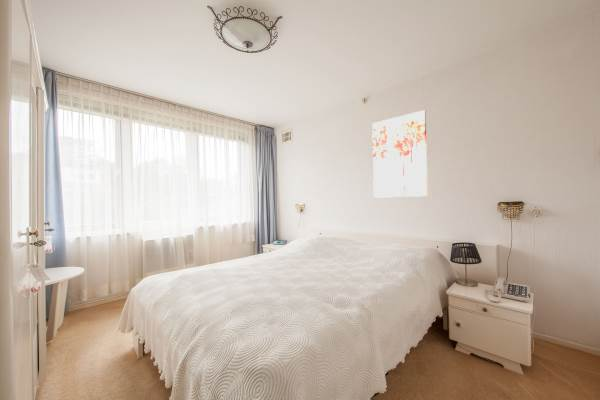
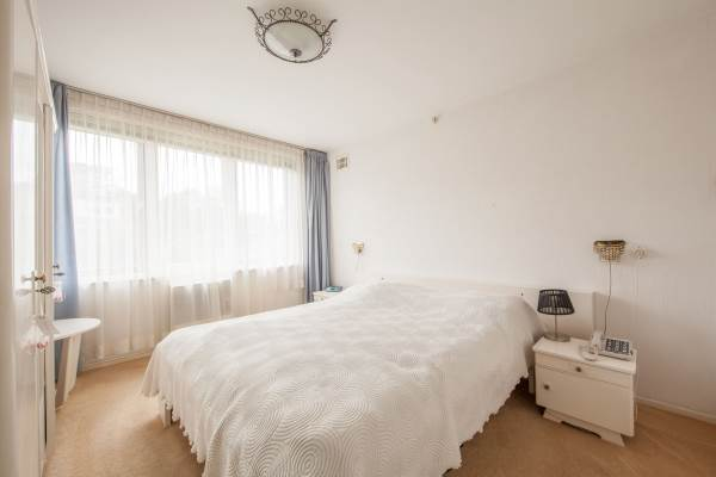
- wall art [371,109,428,198]
